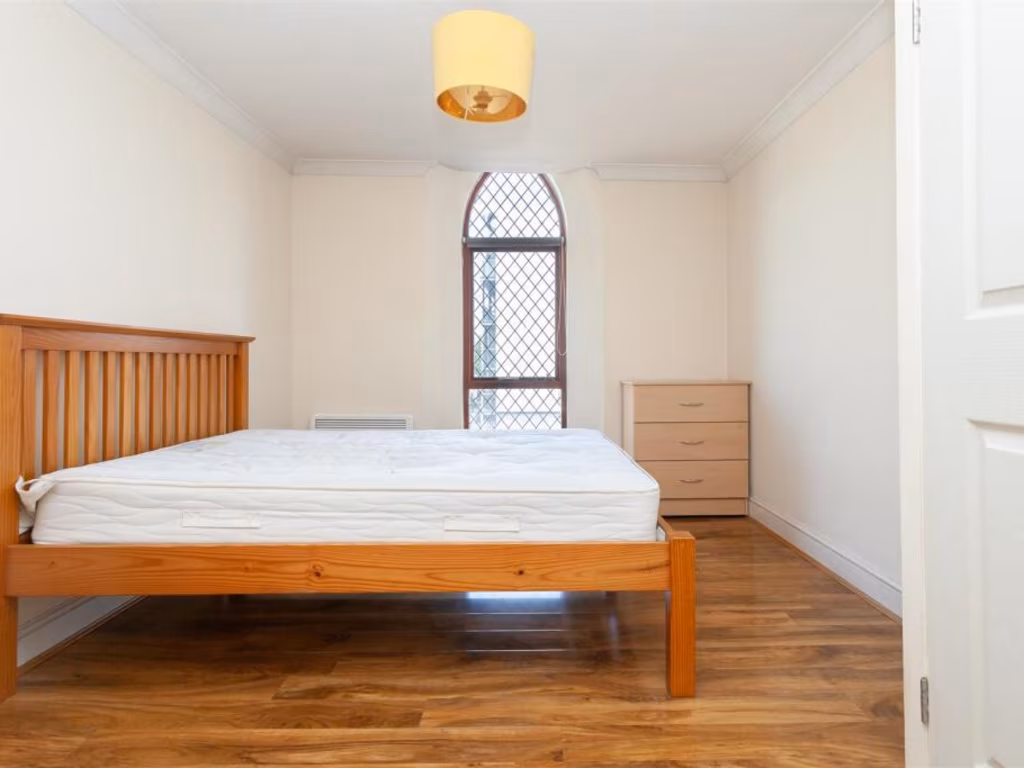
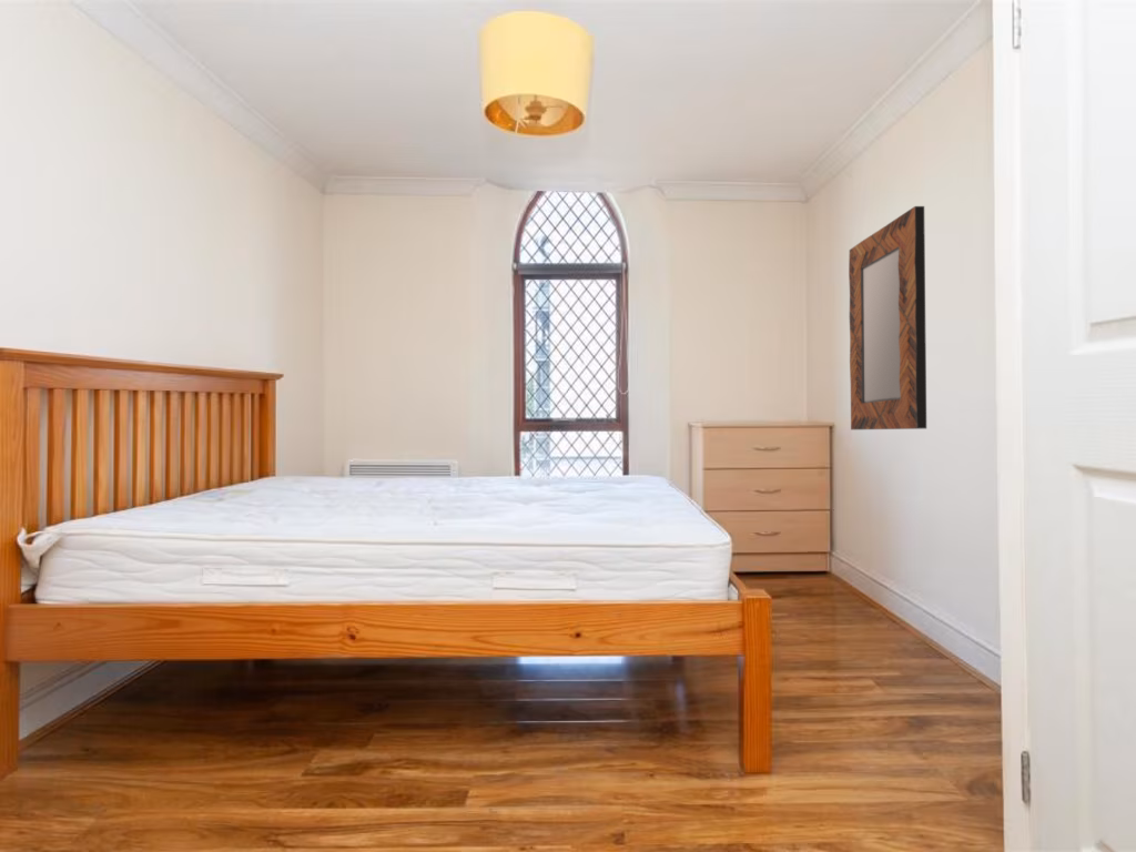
+ home mirror [848,205,927,430]
